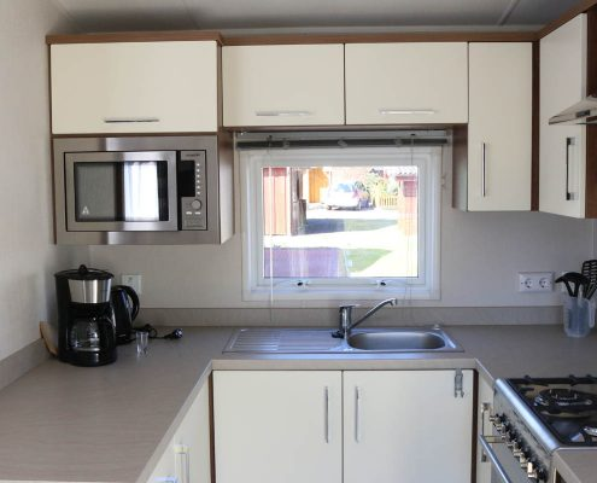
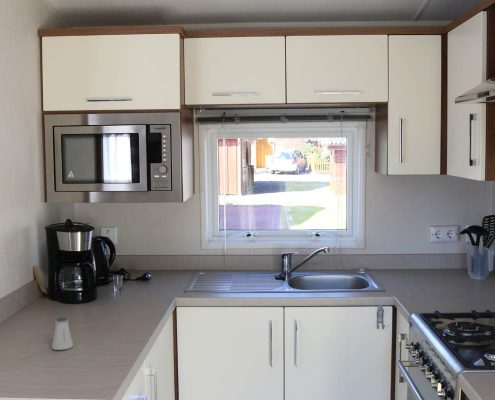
+ saltshaker [51,316,74,351]
